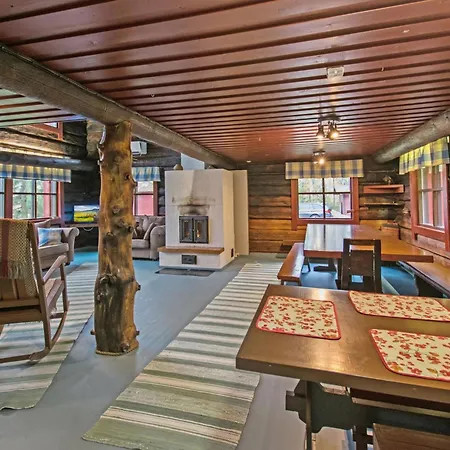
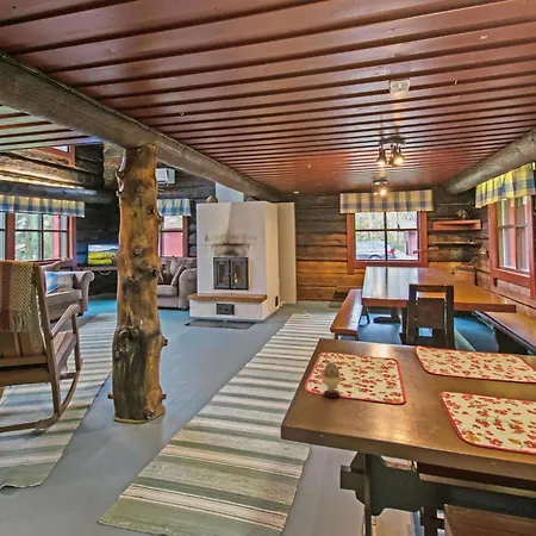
+ decorative egg [320,361,342,399]
